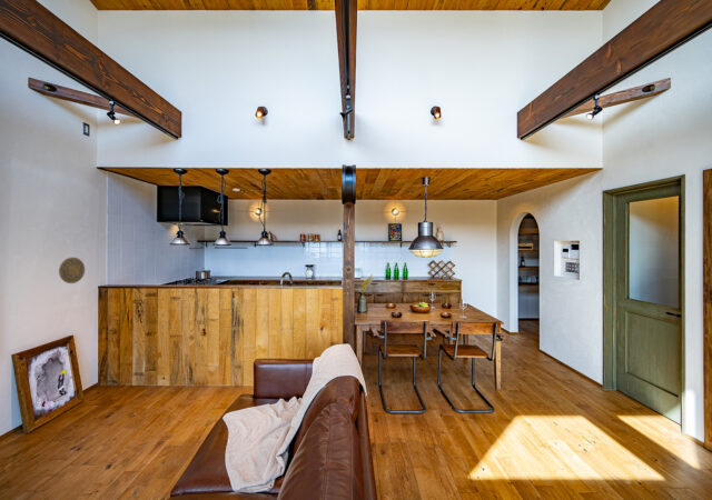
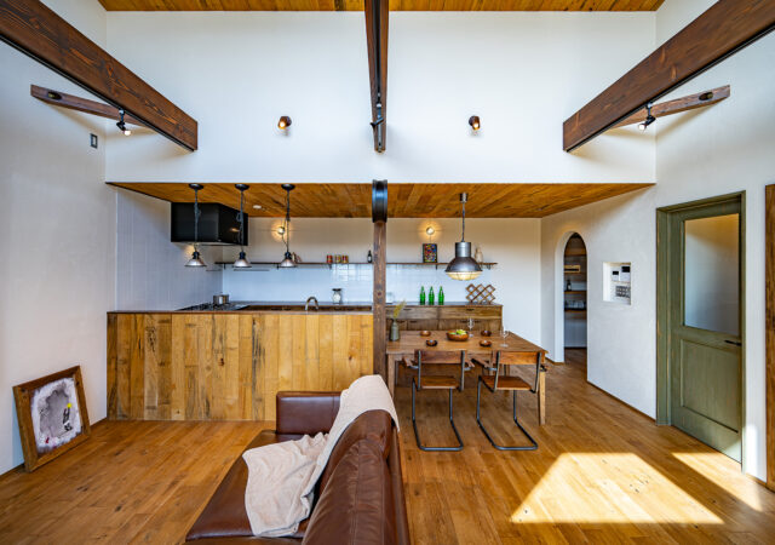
- decorative plate [58,257,86,284]
